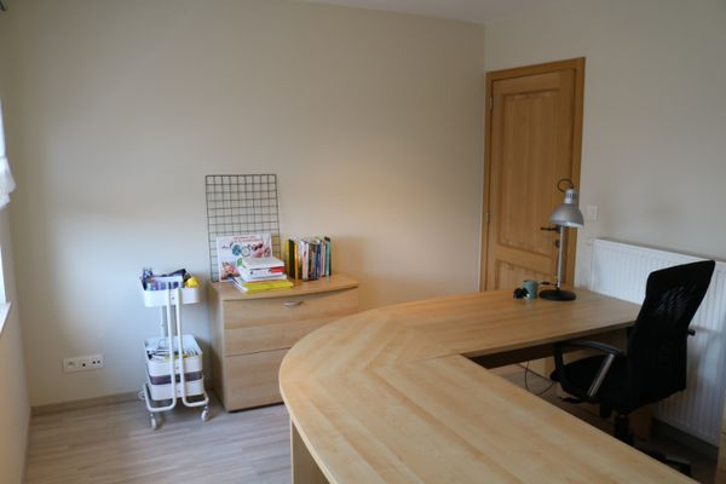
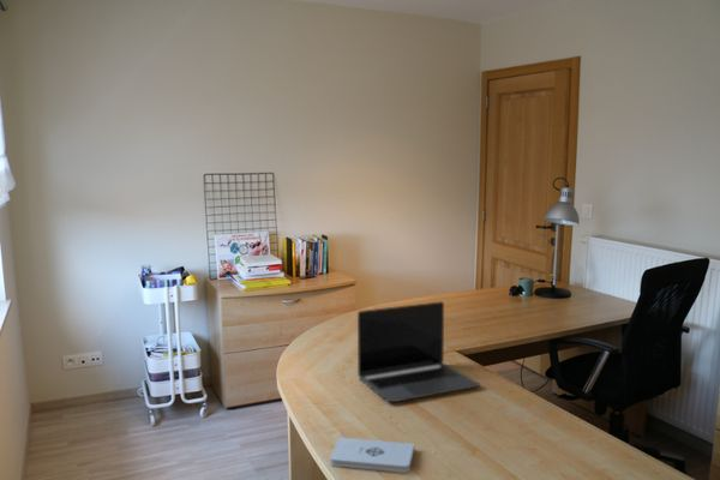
+ notepad [329,437,415,474]
+ laptop [356,300,481,403]
